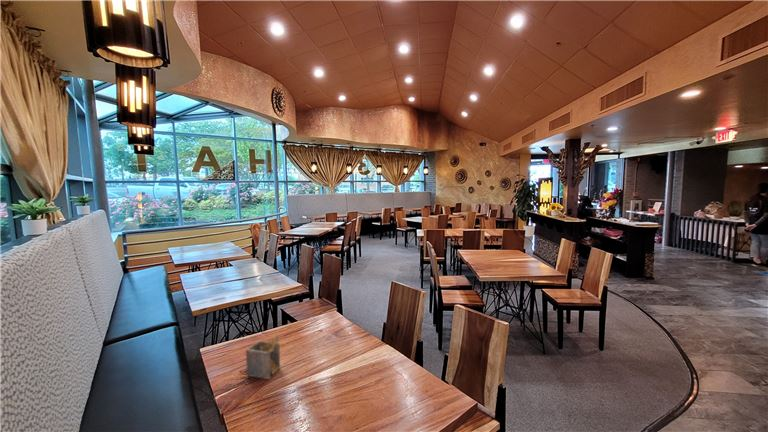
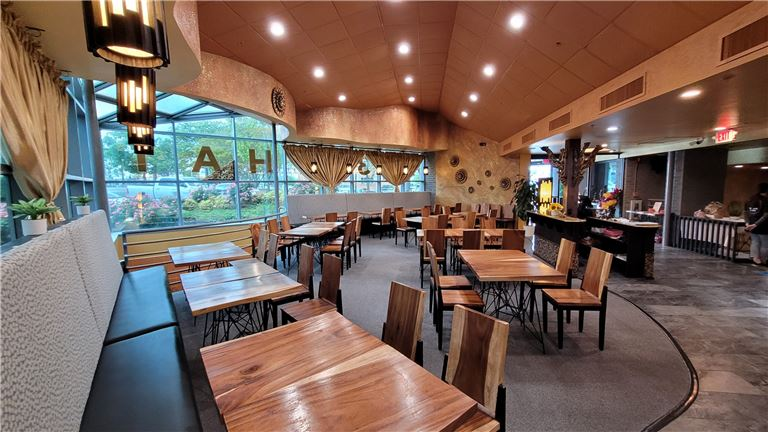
- napkin holder [245,334,281,381]
